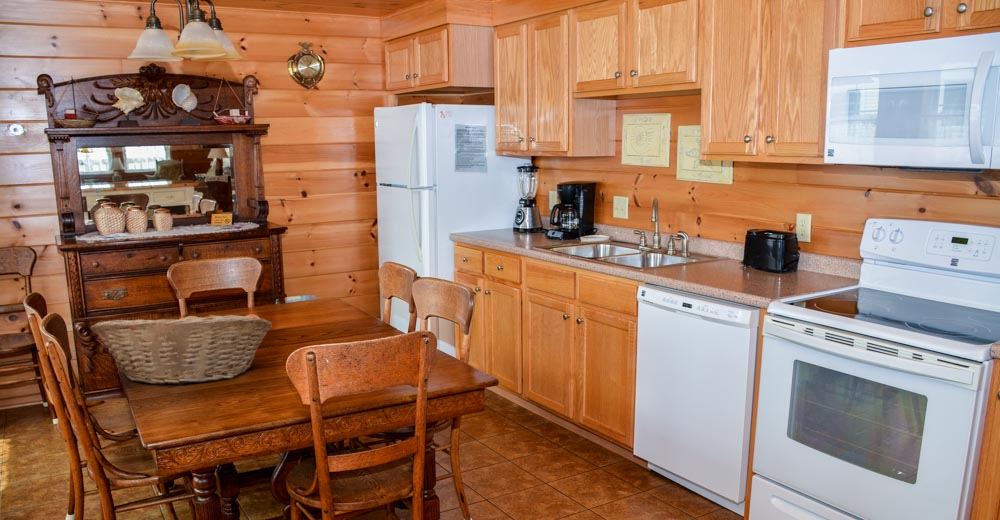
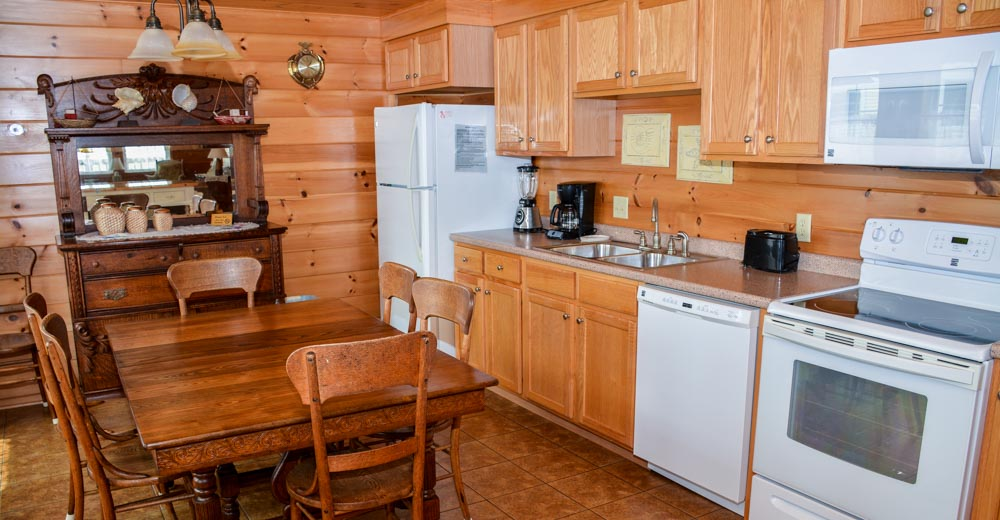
- fruit basket [90,308,273,386]
